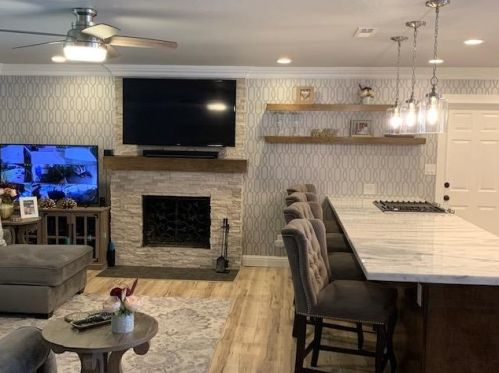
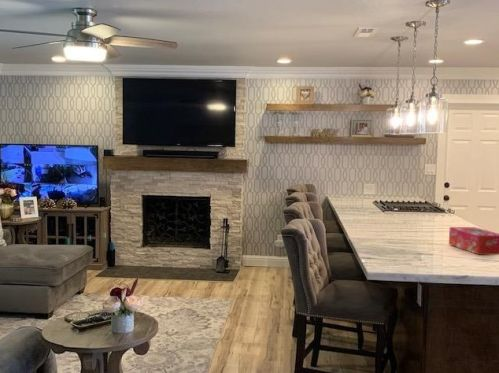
+ tissue box [448,226,499,256]
